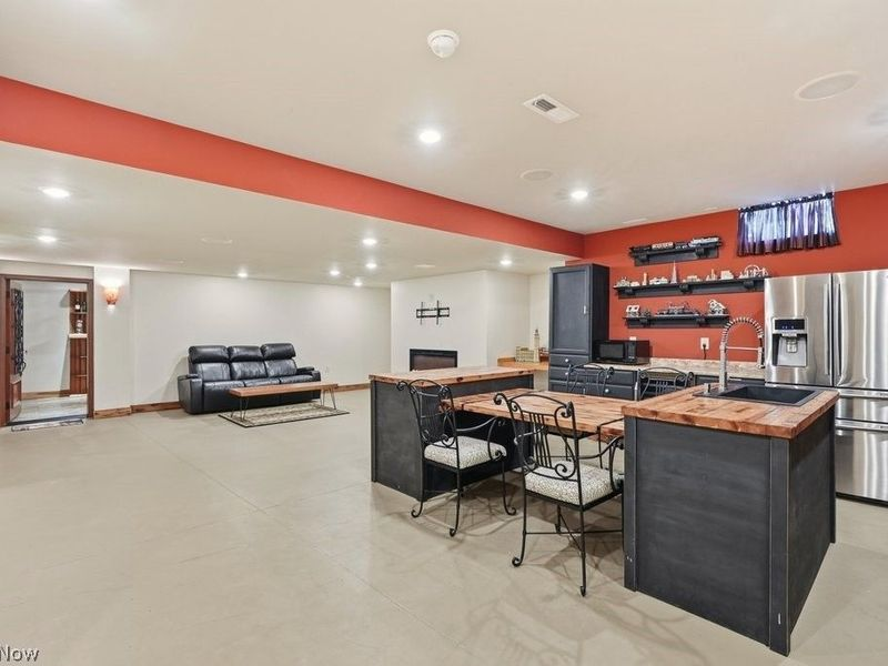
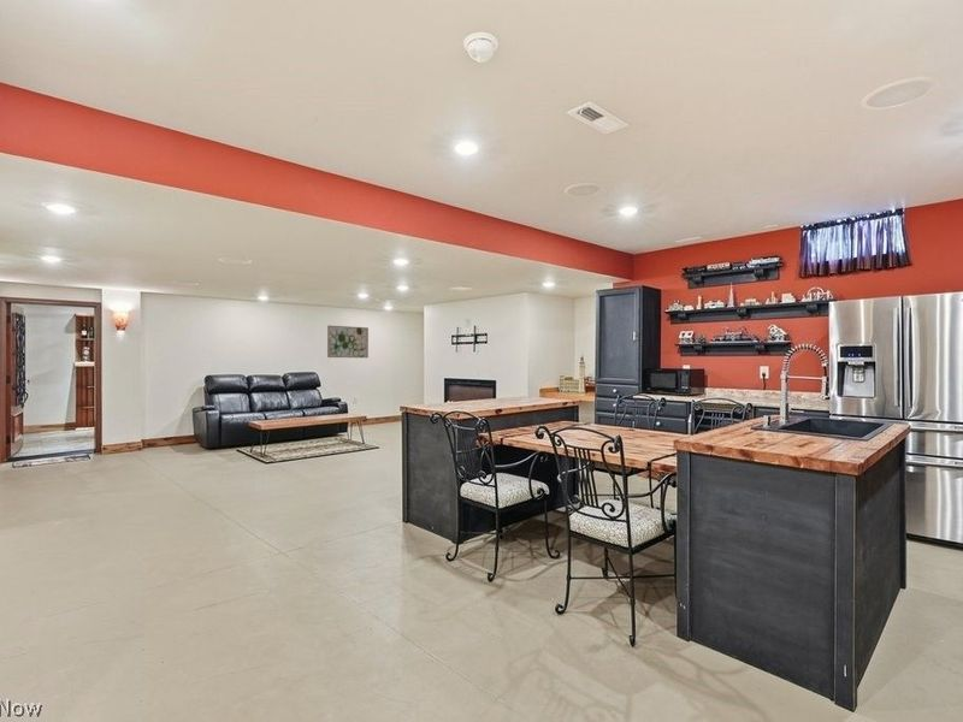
+ wall art [326,325,370,359]
